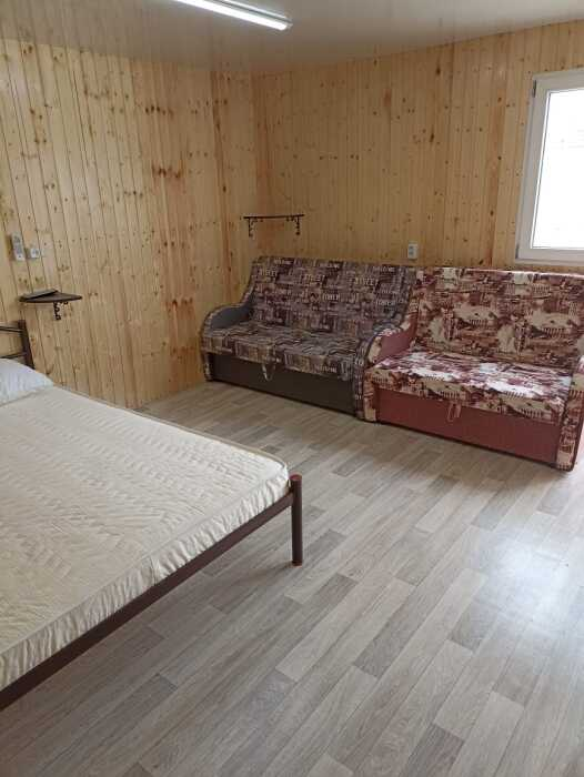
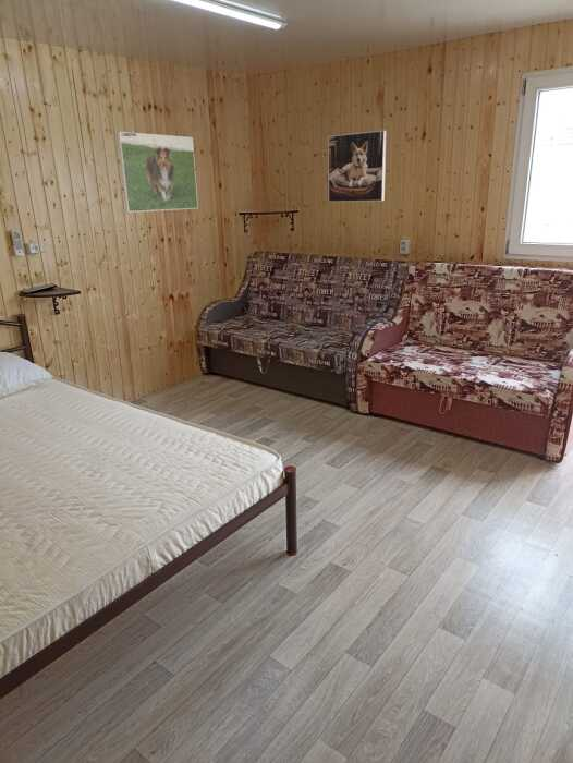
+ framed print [115,131,199,214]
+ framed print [327,130,387,203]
